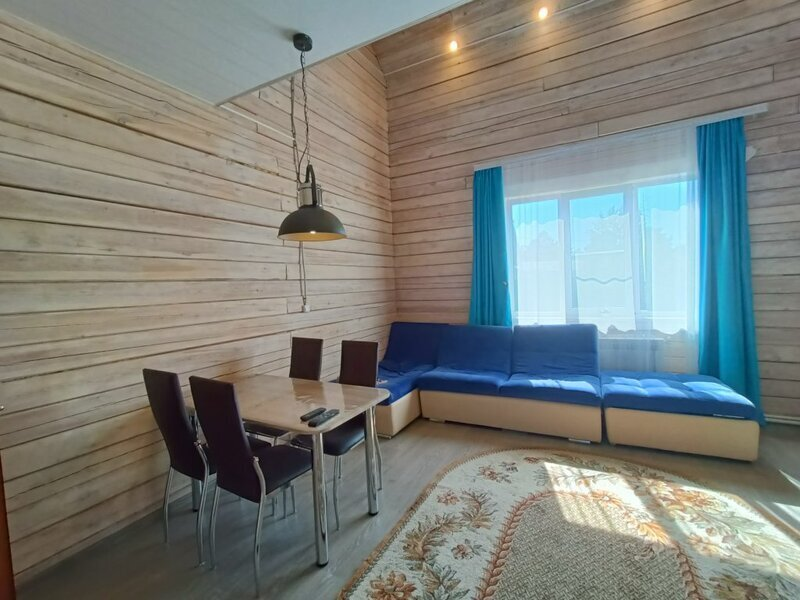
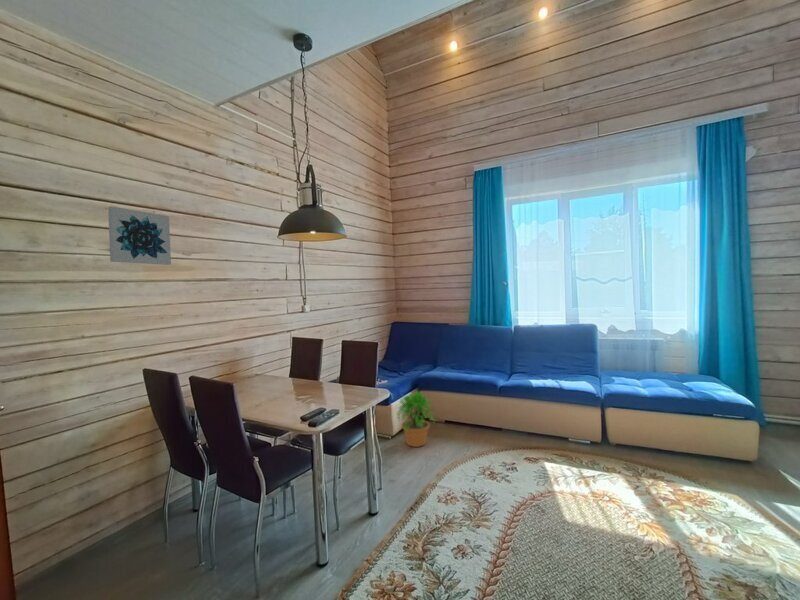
+ potted plant [395,390,436,448]
+ wall art [107,205,172,266]
